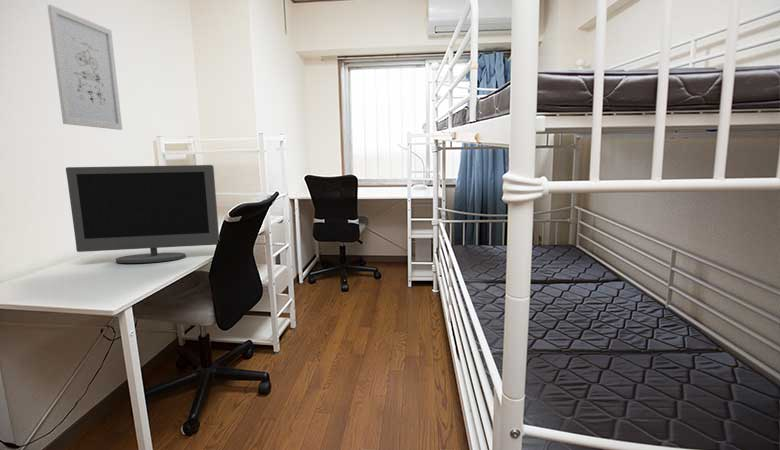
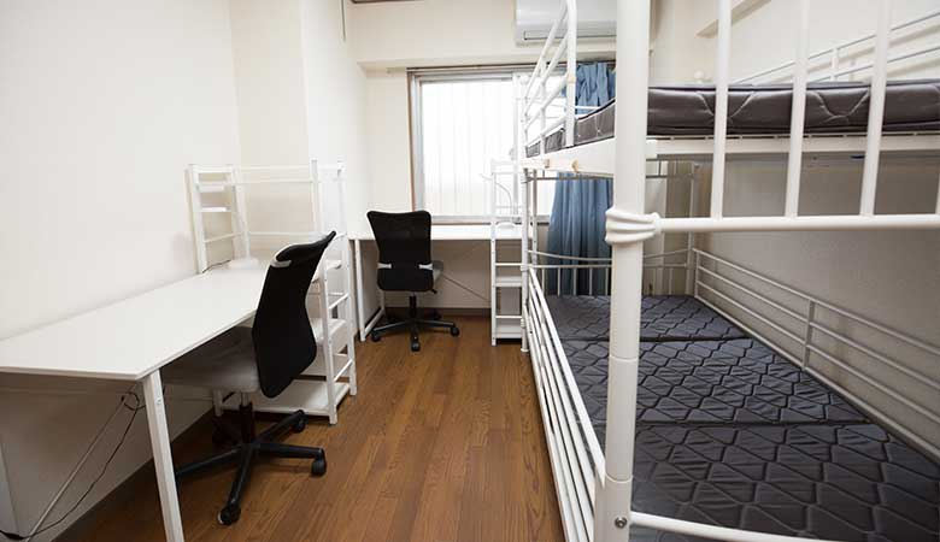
- wall art [46,4,123,131]
- monitor [65,164,220,264]
